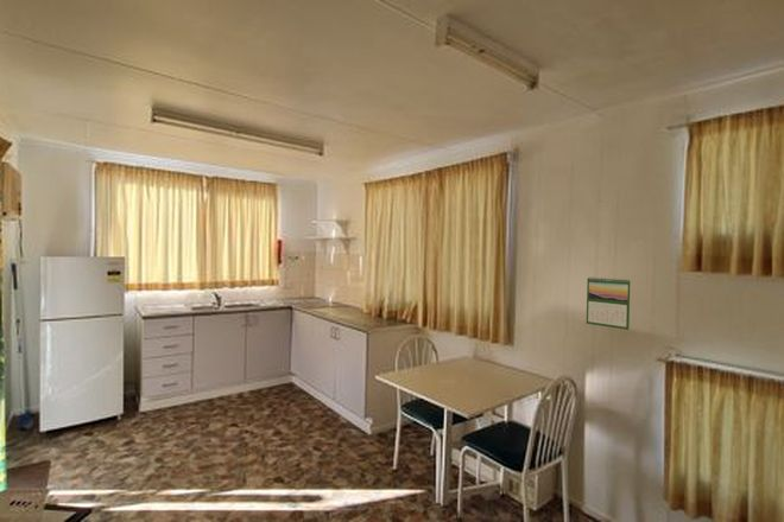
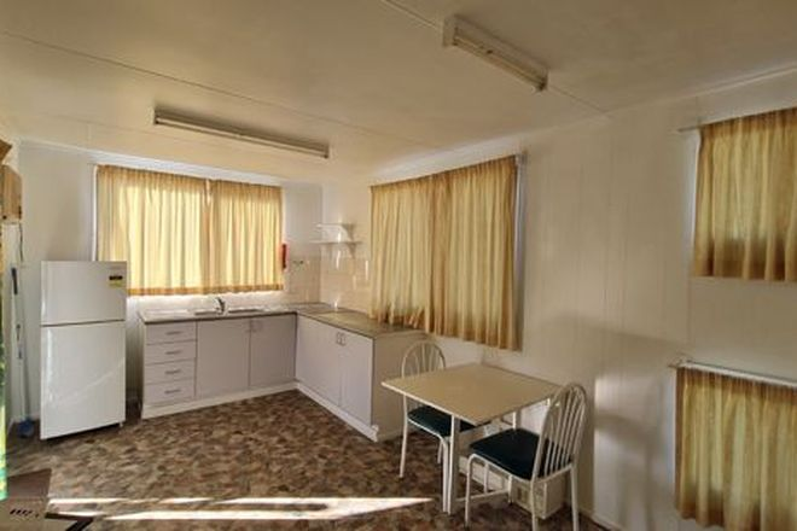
- calendar [586,275,632,331]
